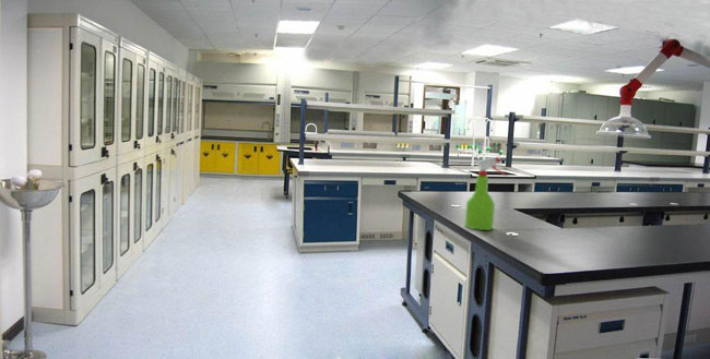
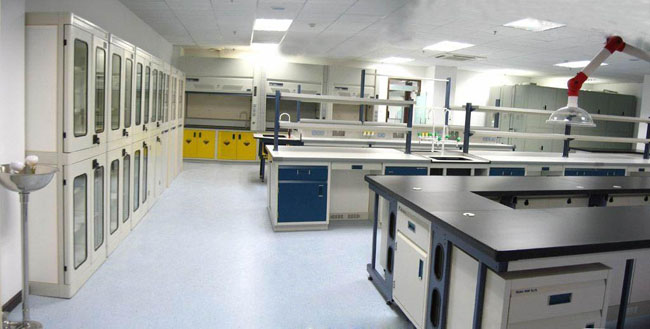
- spray bottle [463,156,508,231]
